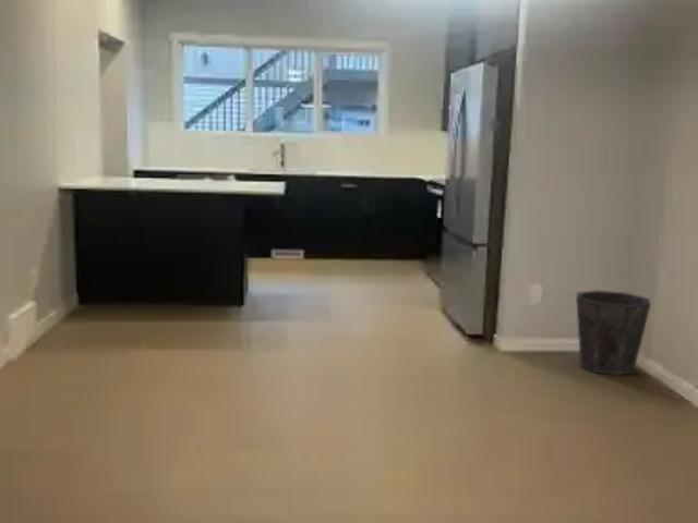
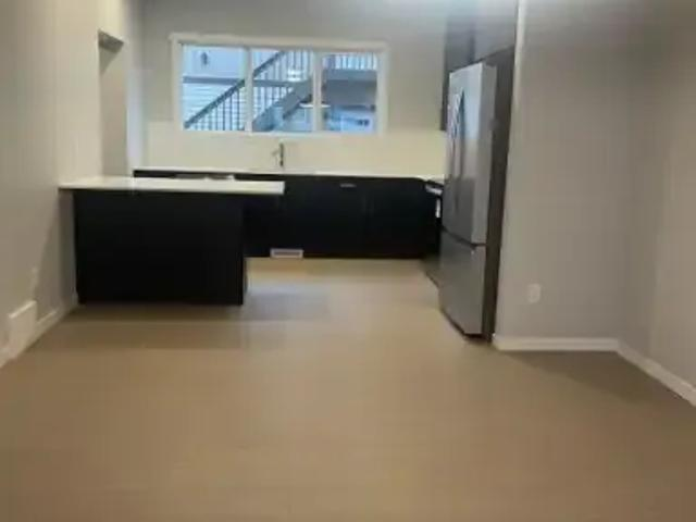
- waste bin [575,290,652,377]
